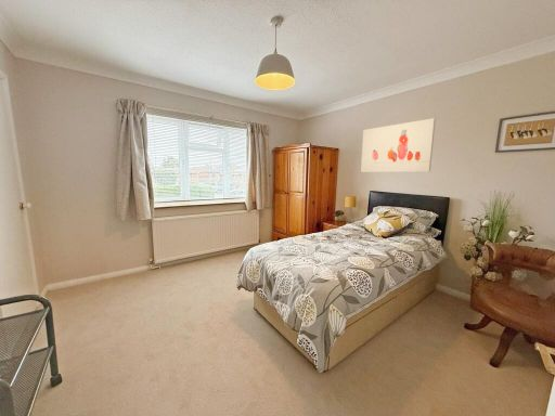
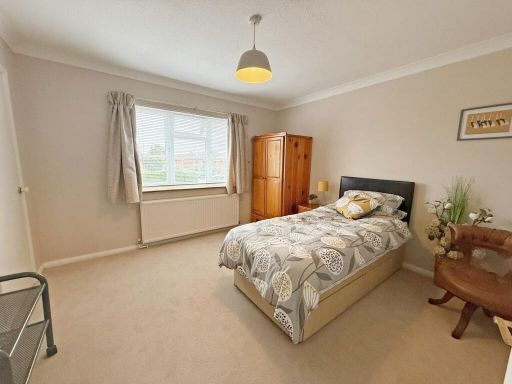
- wall art [360,117,437,173]
